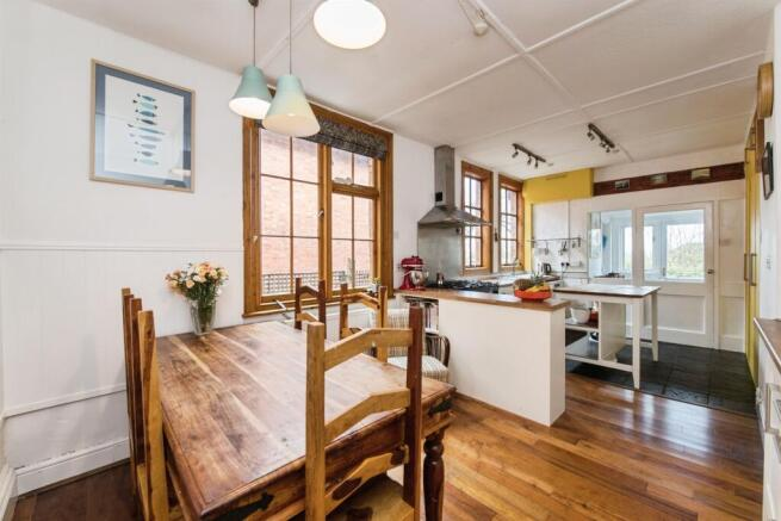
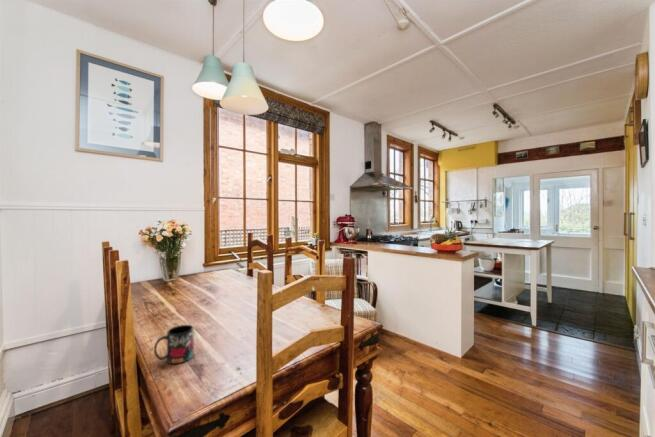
+ mug [153,324,195,365]
